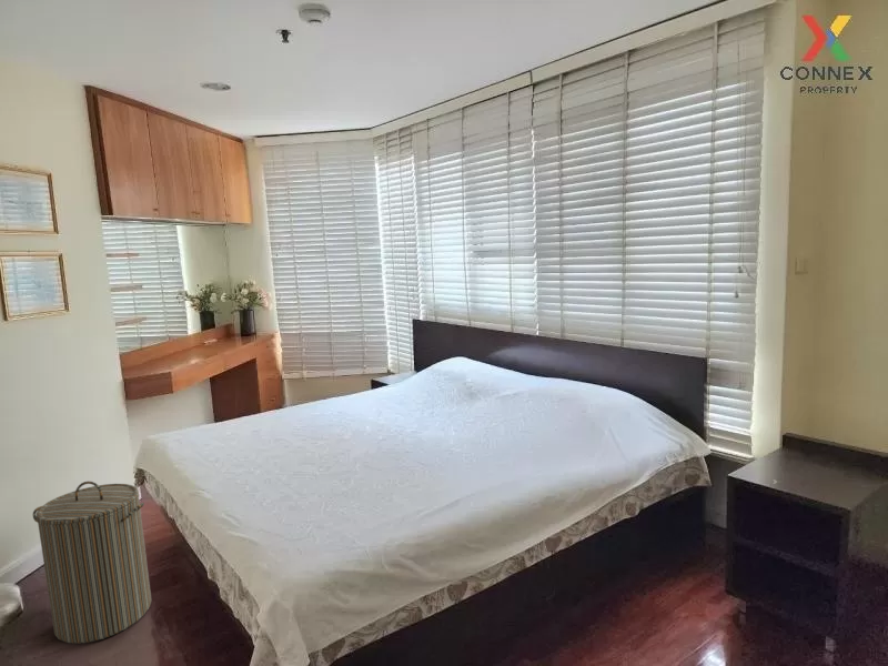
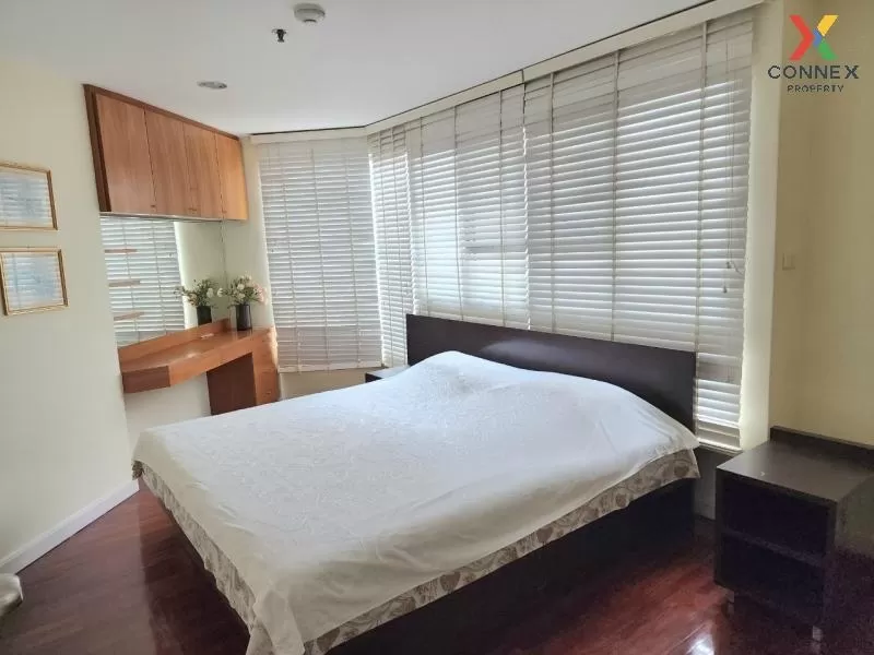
- laundry hamper [32,481,152,645]
